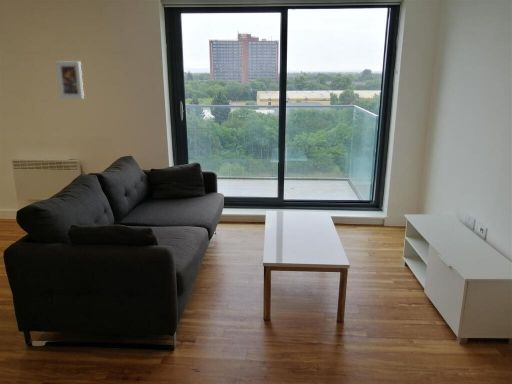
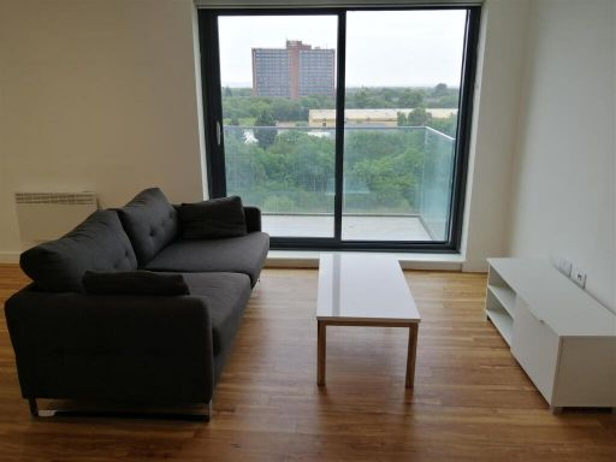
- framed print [55,60,85,100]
